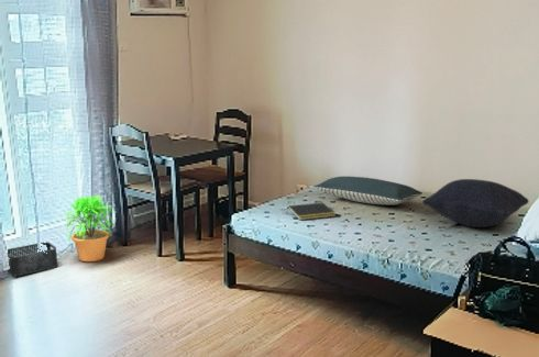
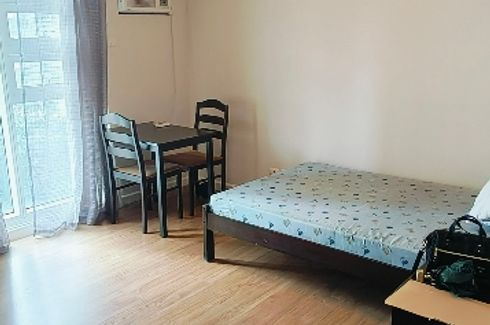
- storage bin [6,241,58,277]
- notepad [286,201,337,221]
- pillow [421,178,530,228]
- pillow [312,176,424,207]
- potted plant [61,193,119,263]
